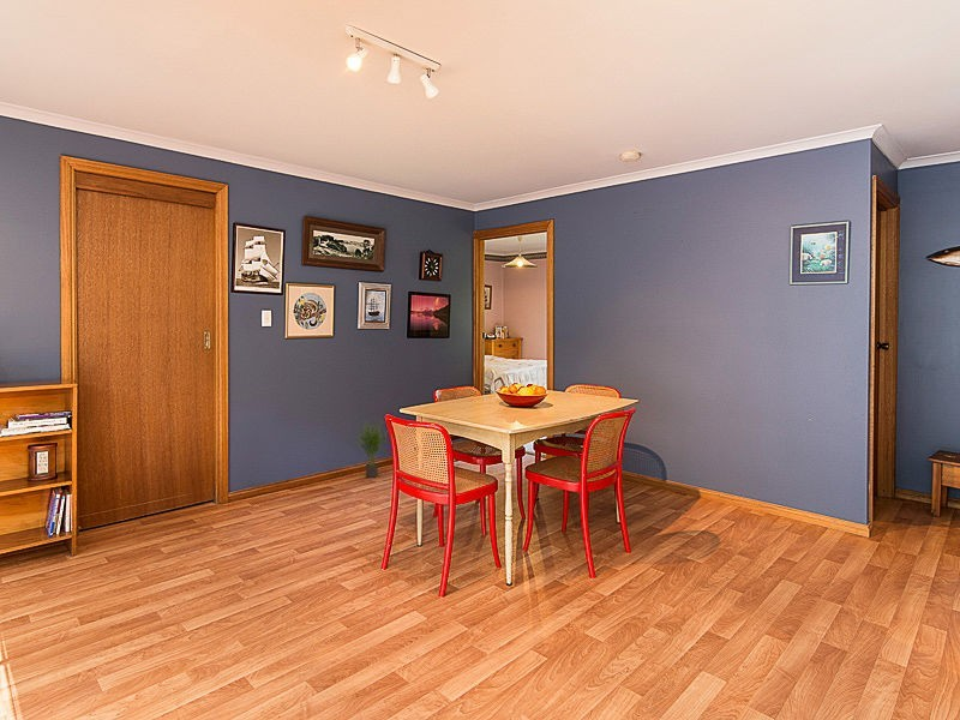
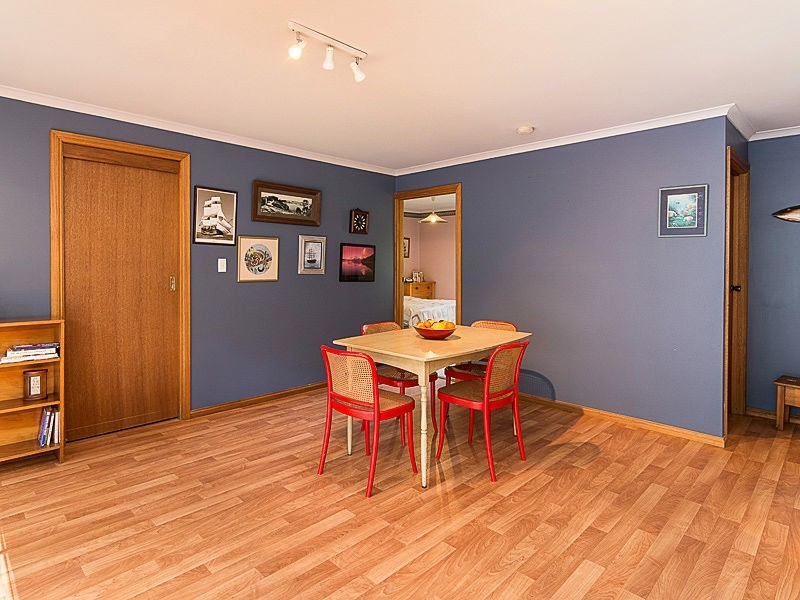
- potted plant [353,419,389,479]
